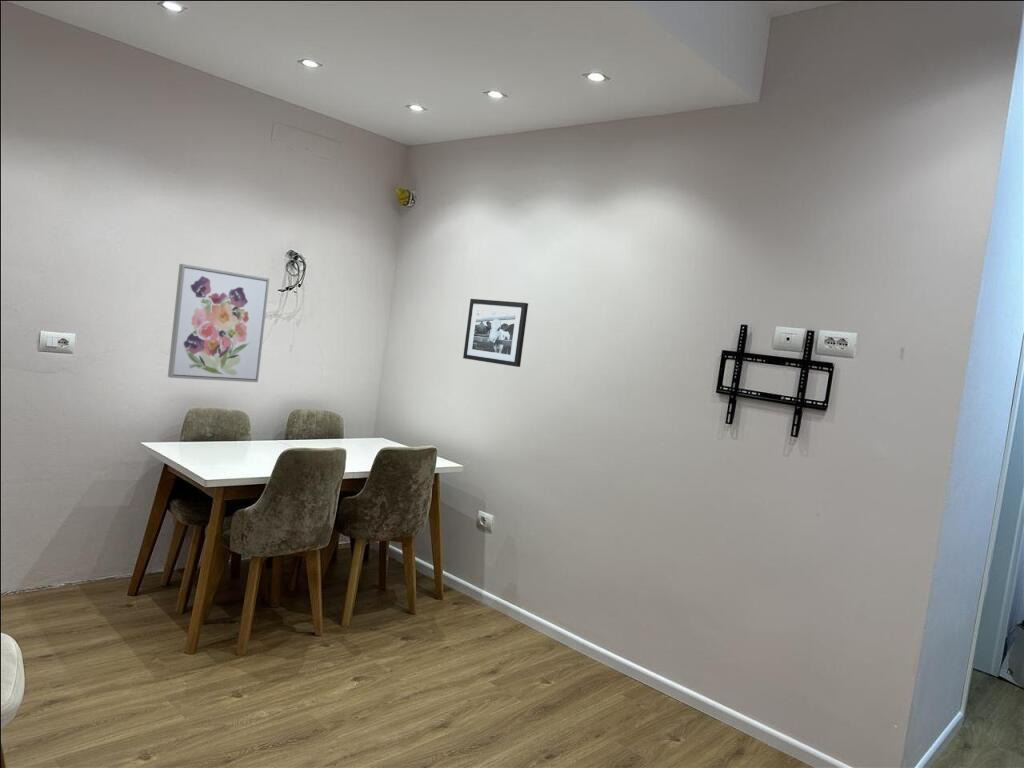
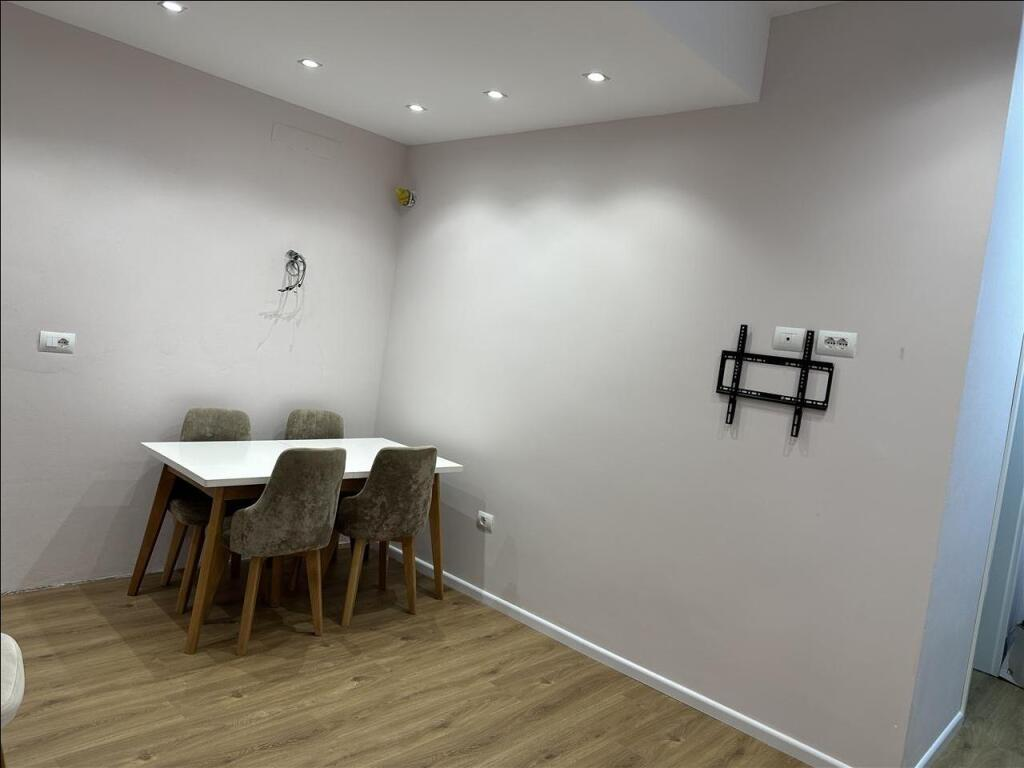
- picture frame [462,298,529,368]
- wall art [167,263,270,383]
